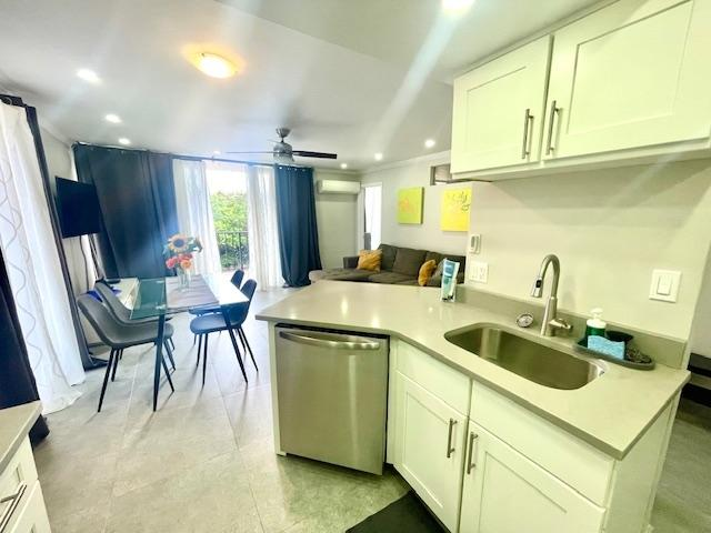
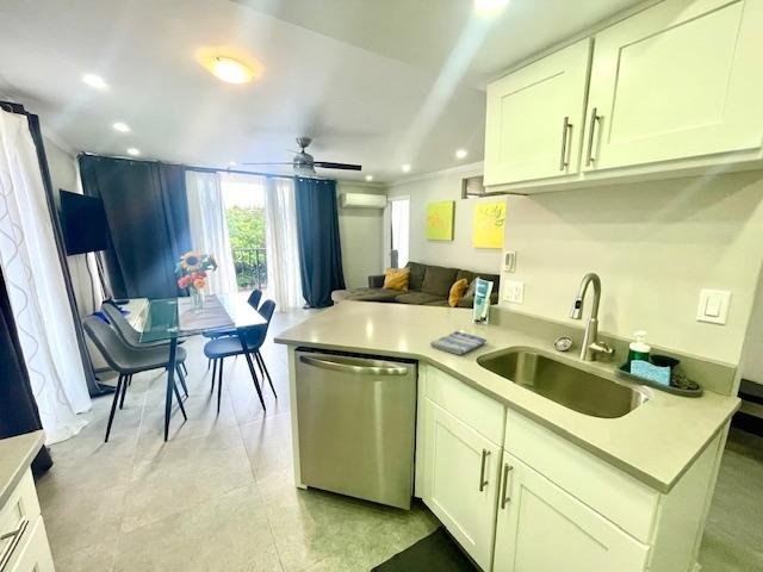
+ dish towel [429,330,488,356]
